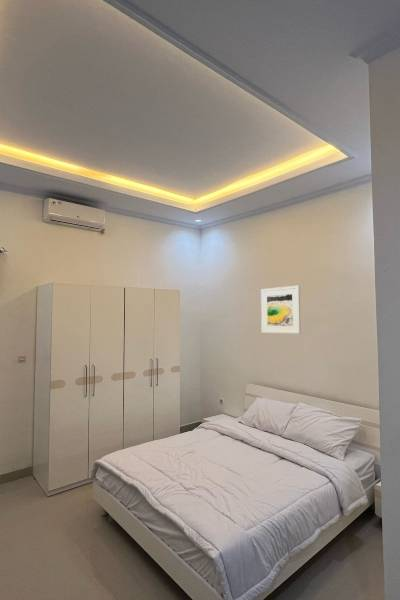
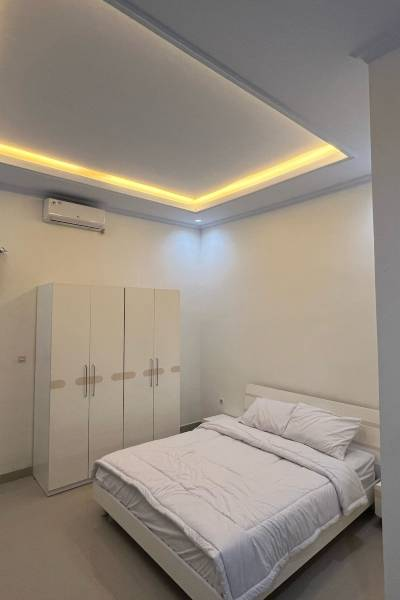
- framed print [260,285,302,335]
